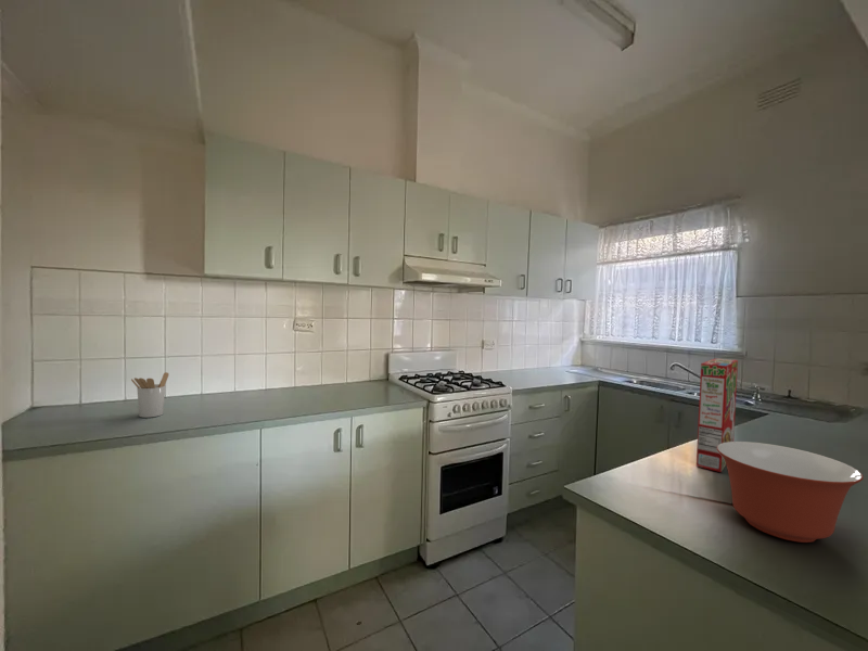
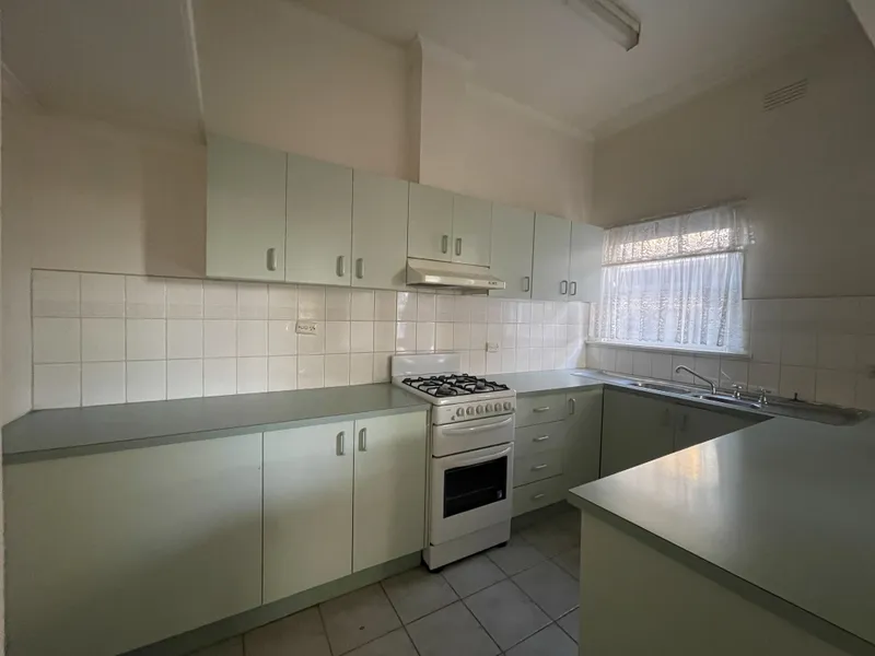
- utensil holder [130,371,169,419]
- cereal box [695,357,739,473]
- mixing bowl [717,441,865,544]
